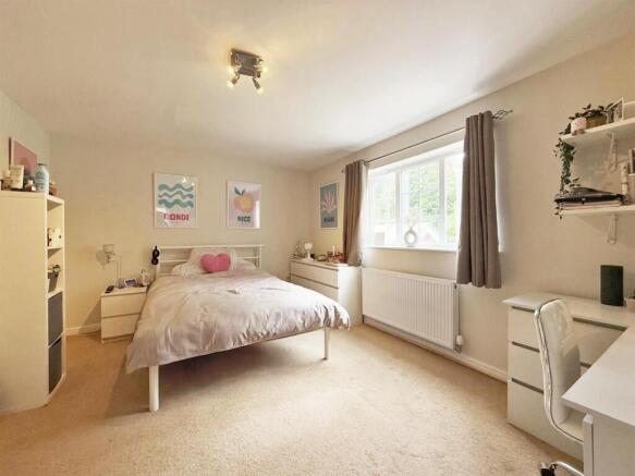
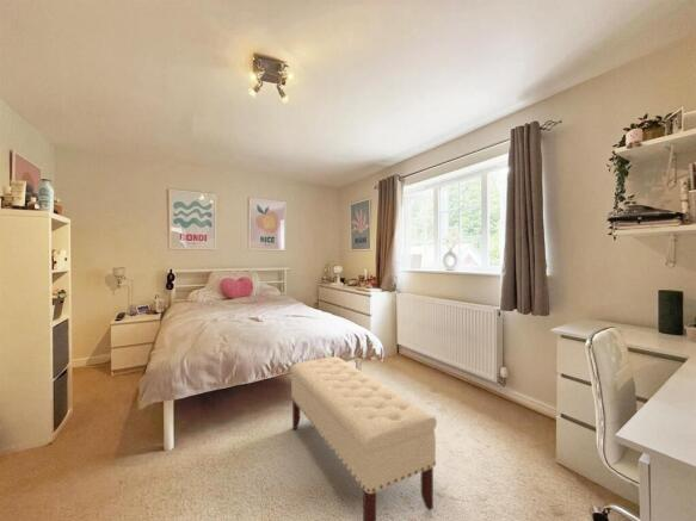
+ bench [289,355,438,521]
